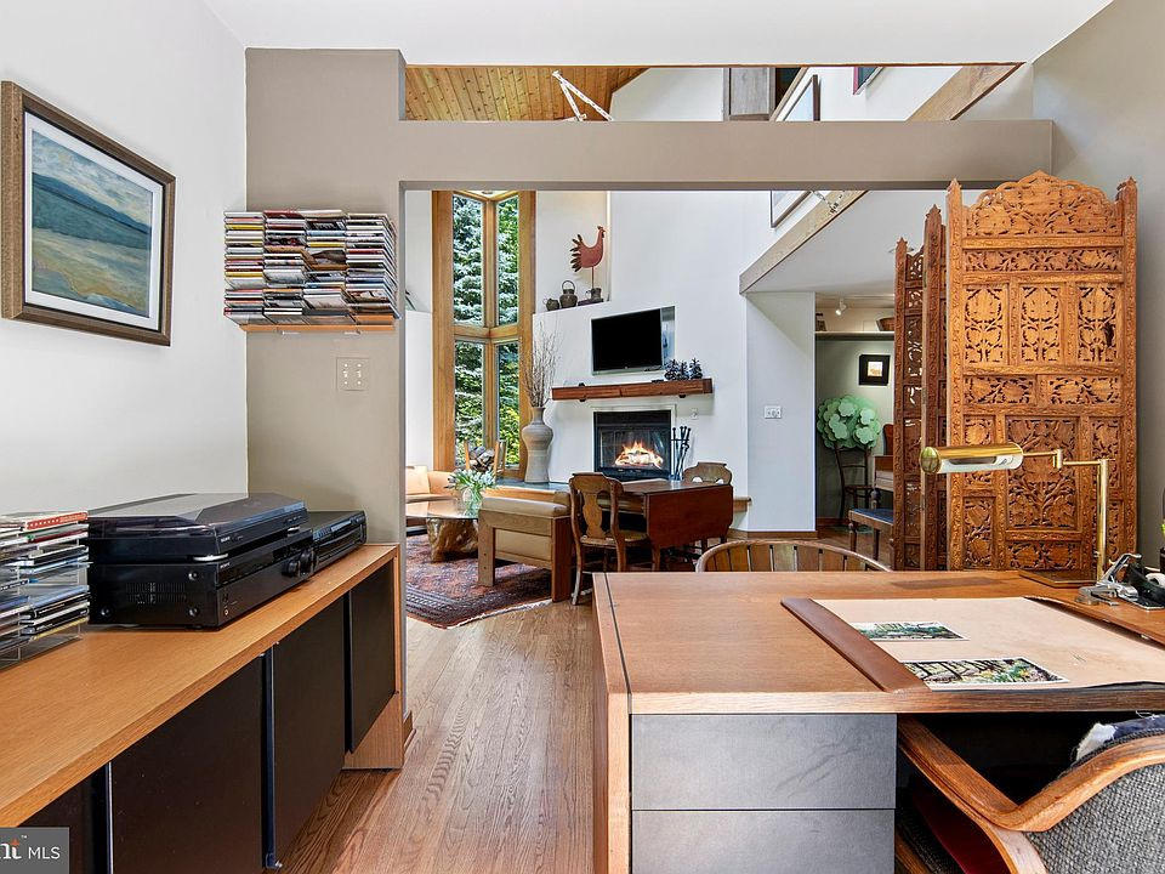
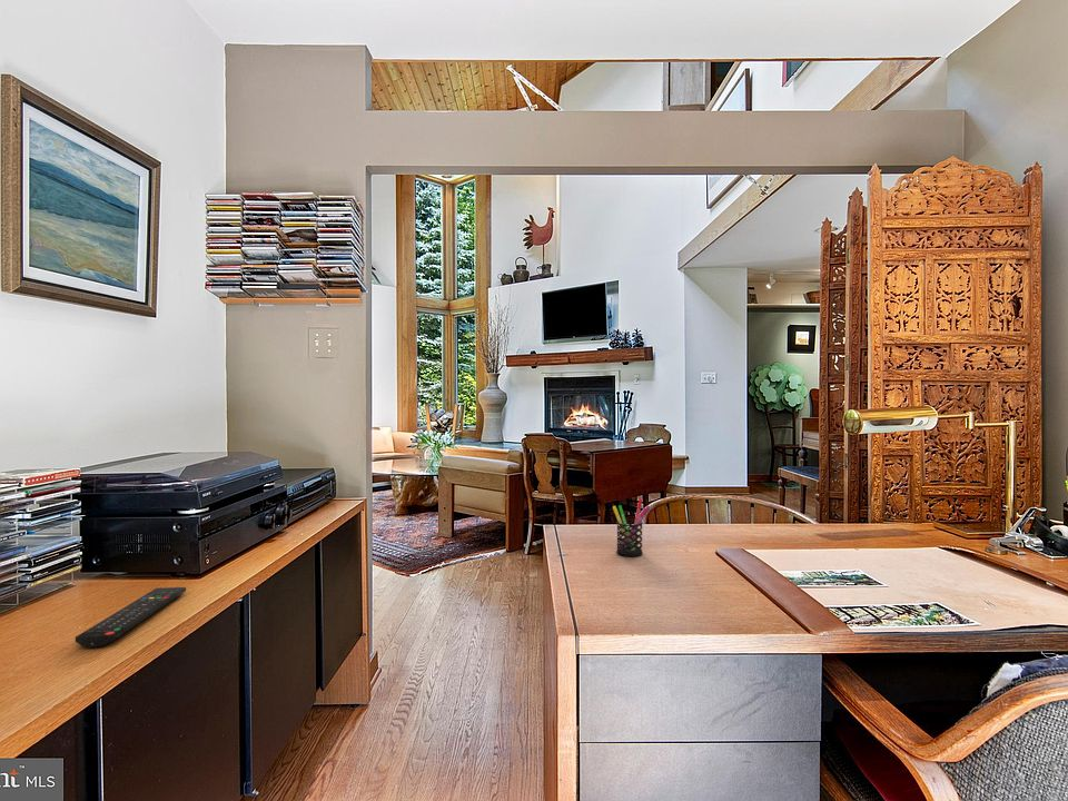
+ remote control [75,586,187,649]
+ pen holder [612,497,651,557]
